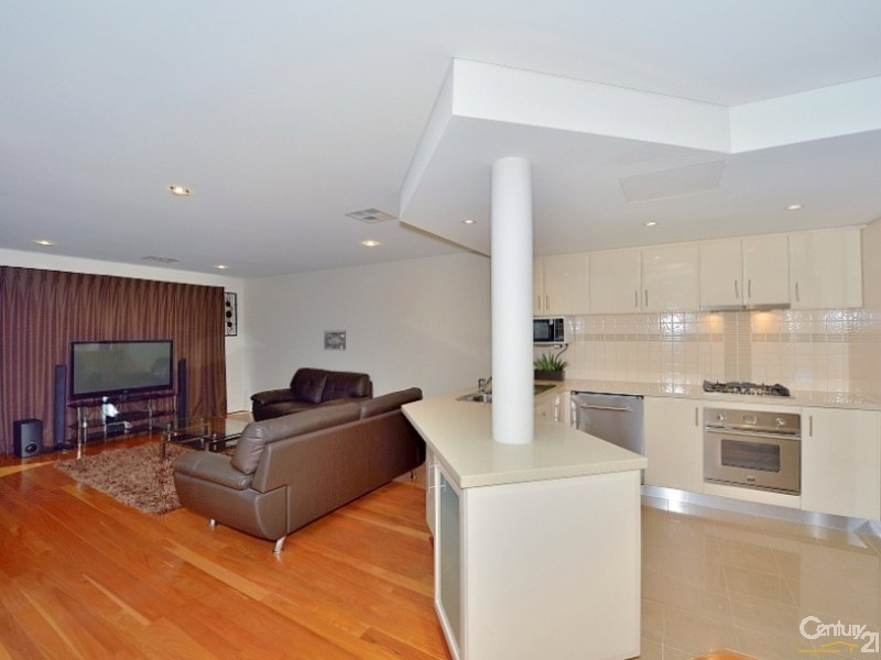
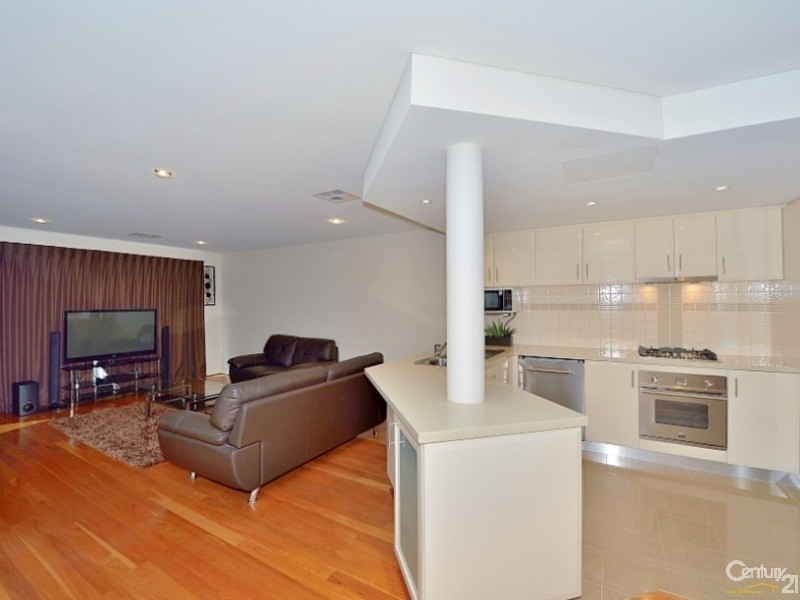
- wall art [323,329,347,351]
